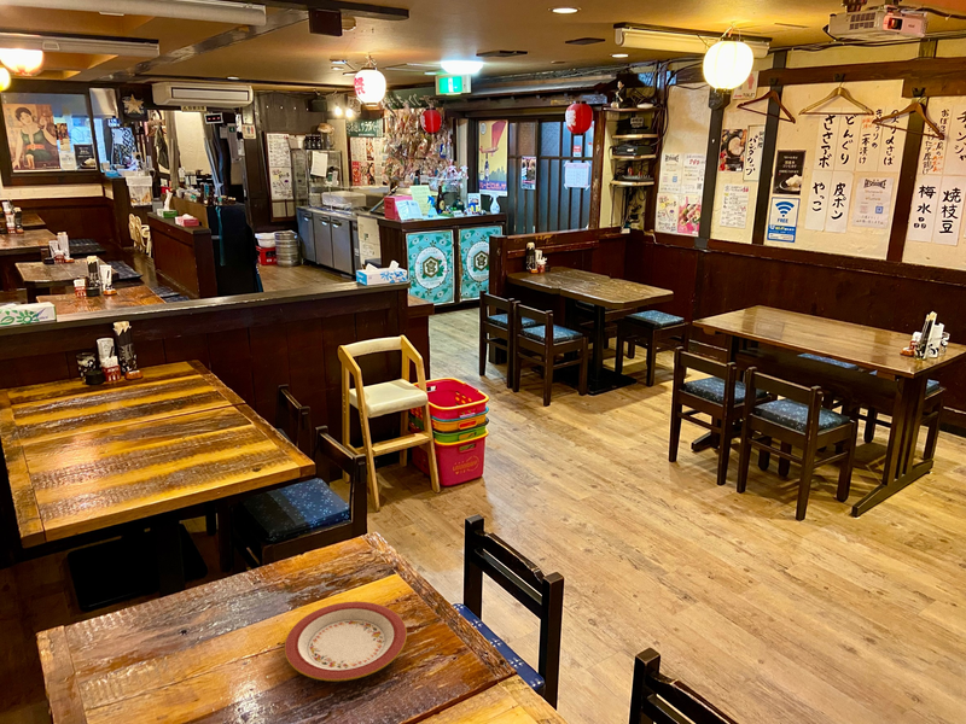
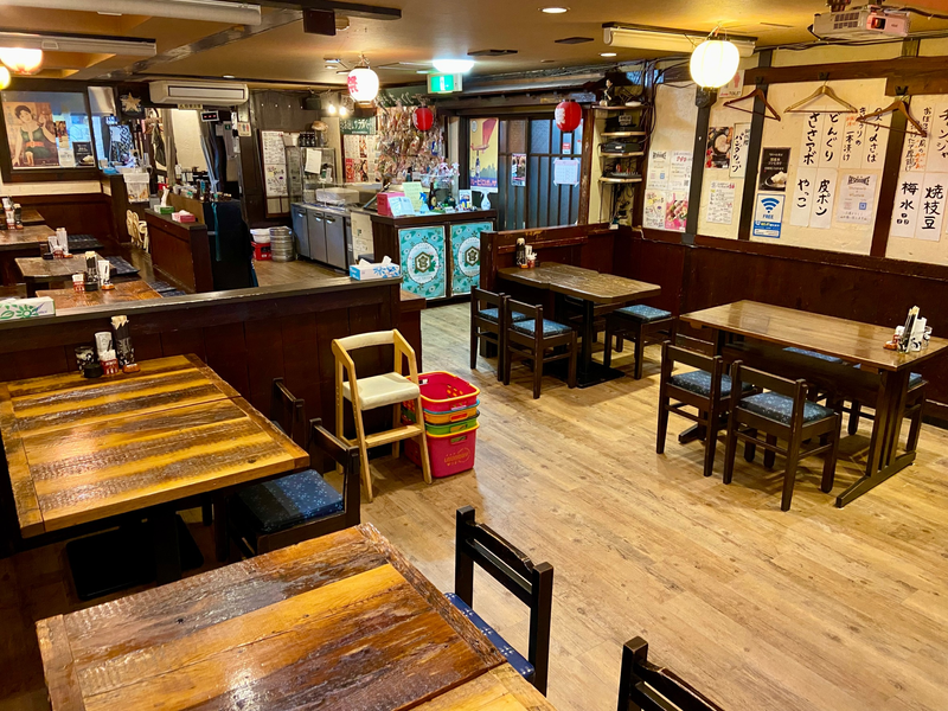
- plate [284,601,408,682]
